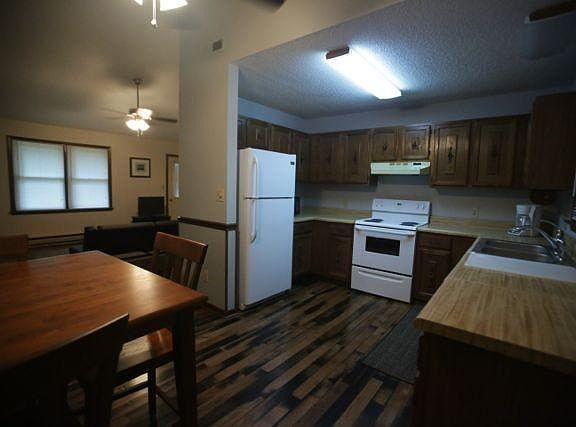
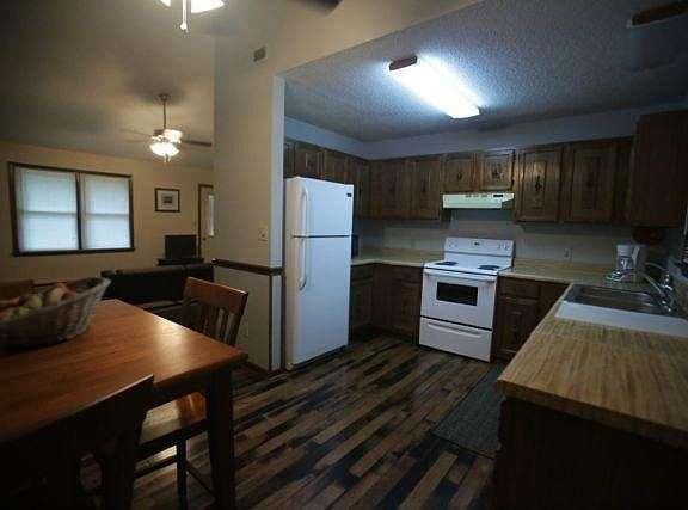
+ fruit basket [0,276,112,349]
